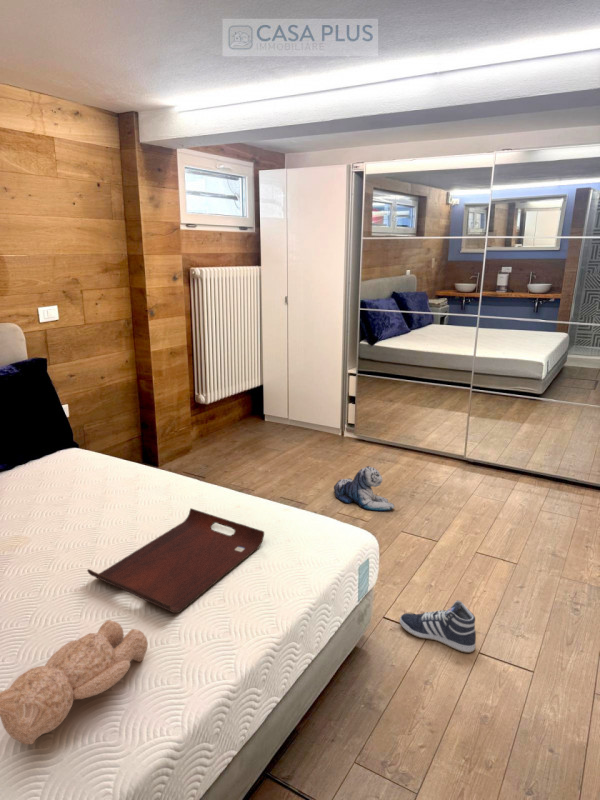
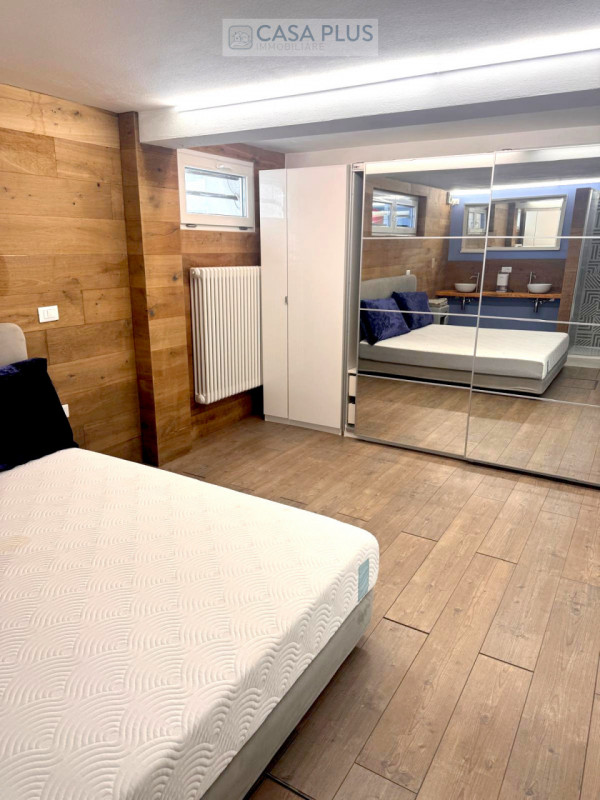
- sneaker [399,599,477,654]
- teddy bear [0,619,149,745]
- plush toy [333,465,395,512]
- serving tray [86,507,265,614]
